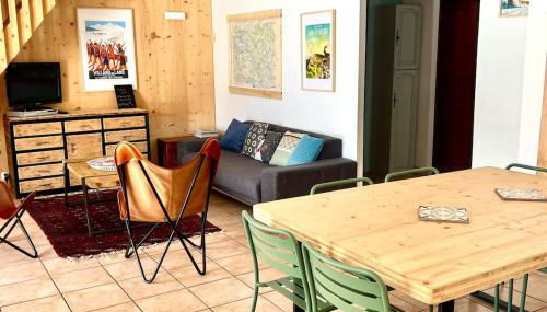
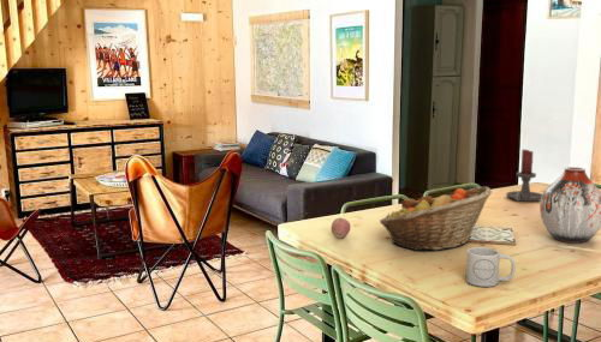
+ apple [331,217,352,240]
+ mug [465,246,516,288]
+ fruit basket [379,185,493,252]
+ vase [538,167,601,245]
+ candle holder [505,149,543,203]
